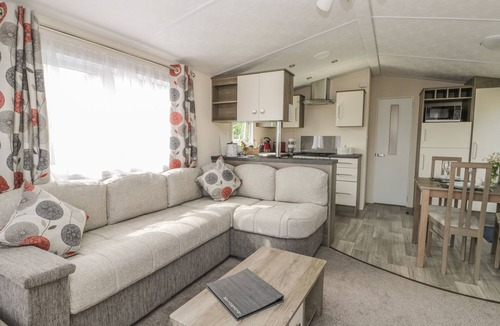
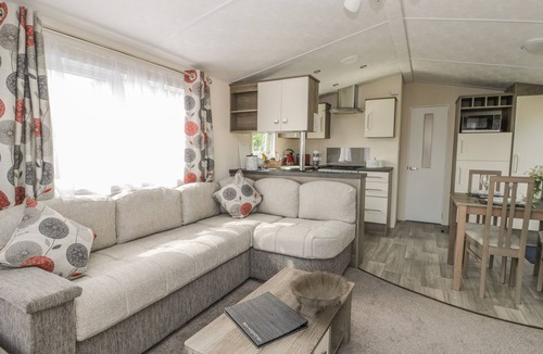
+ decorative bowl [288,269,351,318]
